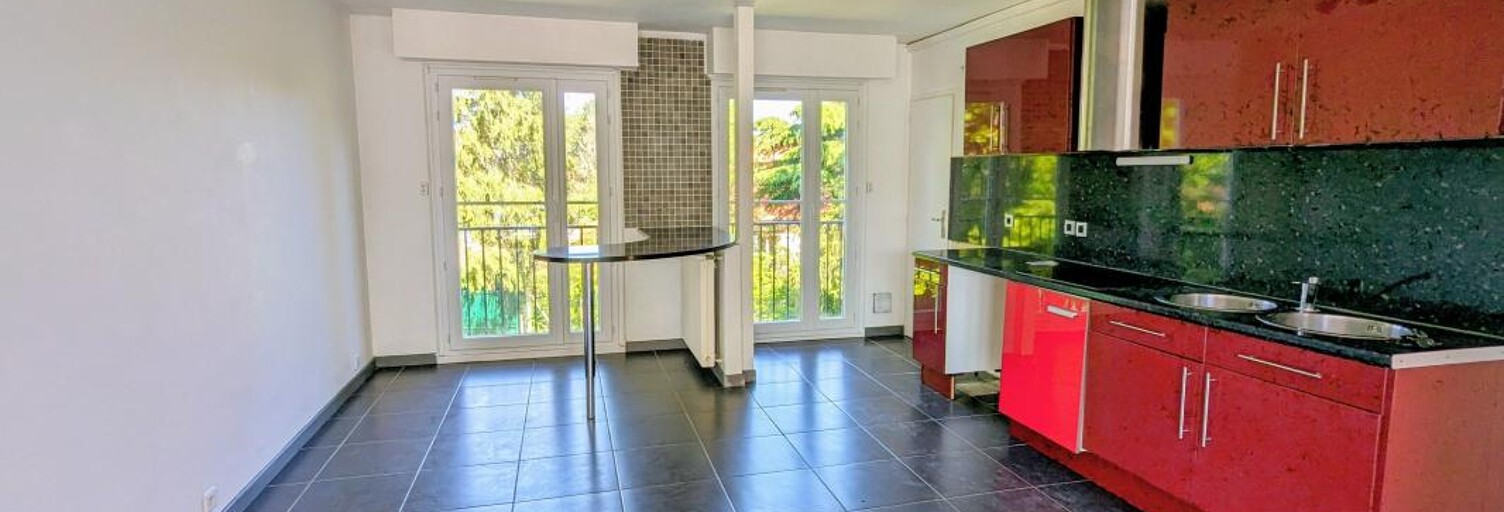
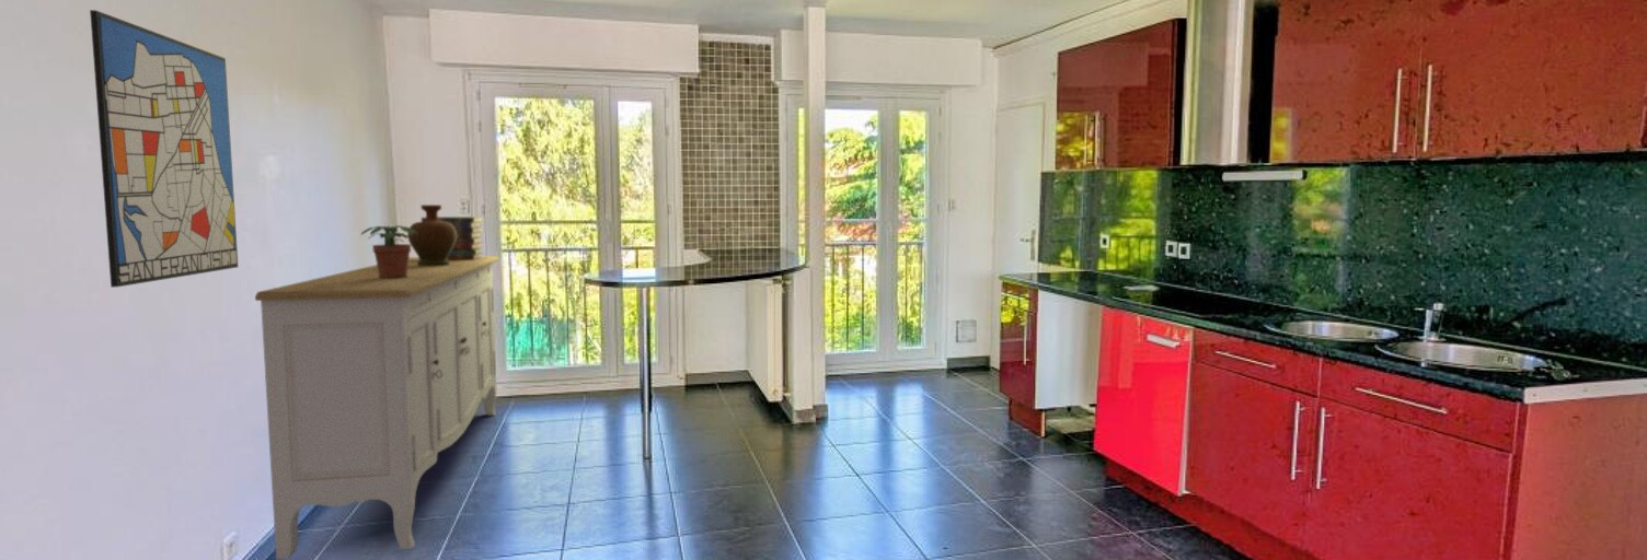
+ sideboard [254,255,500,560]
+ book stack [421,215,486,260]
+ decorative vase [406,203,457,266]
+ potted plant [360,224,417,279]
+ wall art [89,9,240,289]
